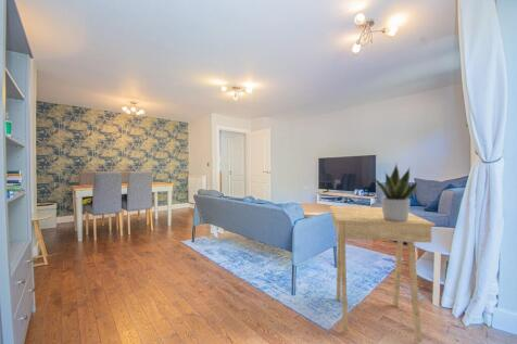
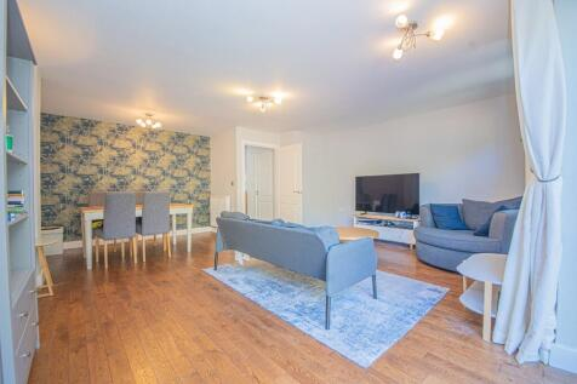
- side table [328,205,437,344]
- potted plant [370,163,418,221]
